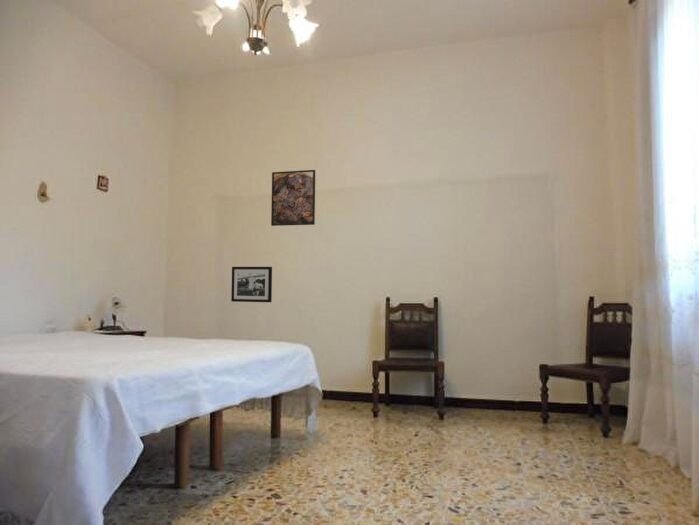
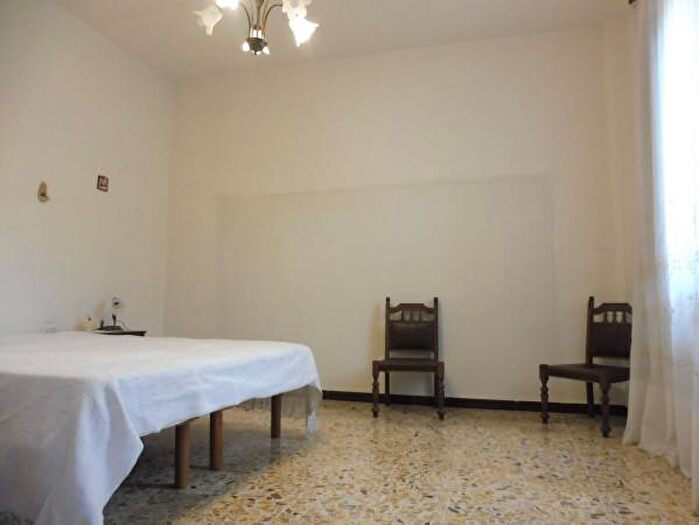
- picture frame [230,266,273,303]
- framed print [270,169,316,227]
